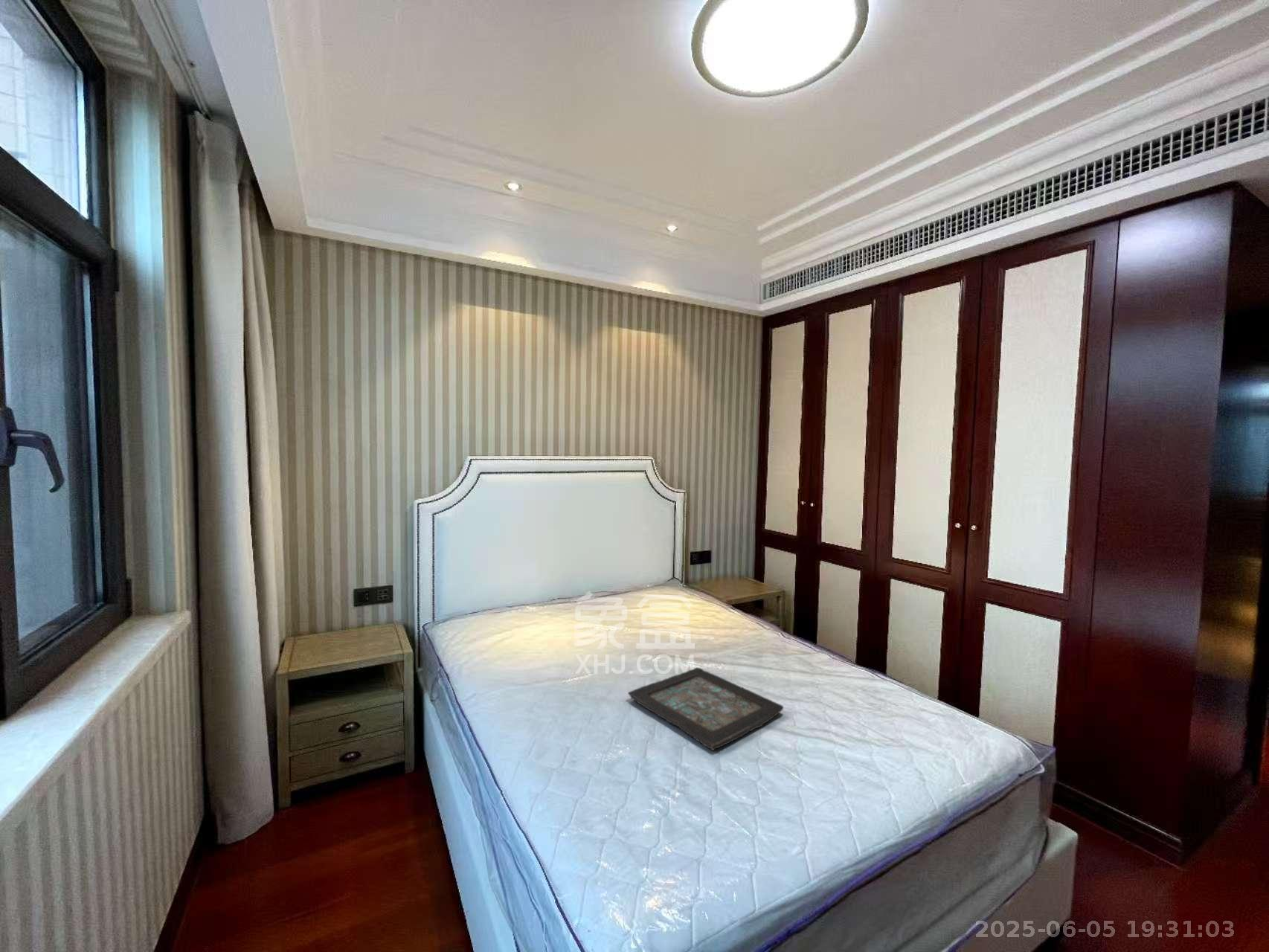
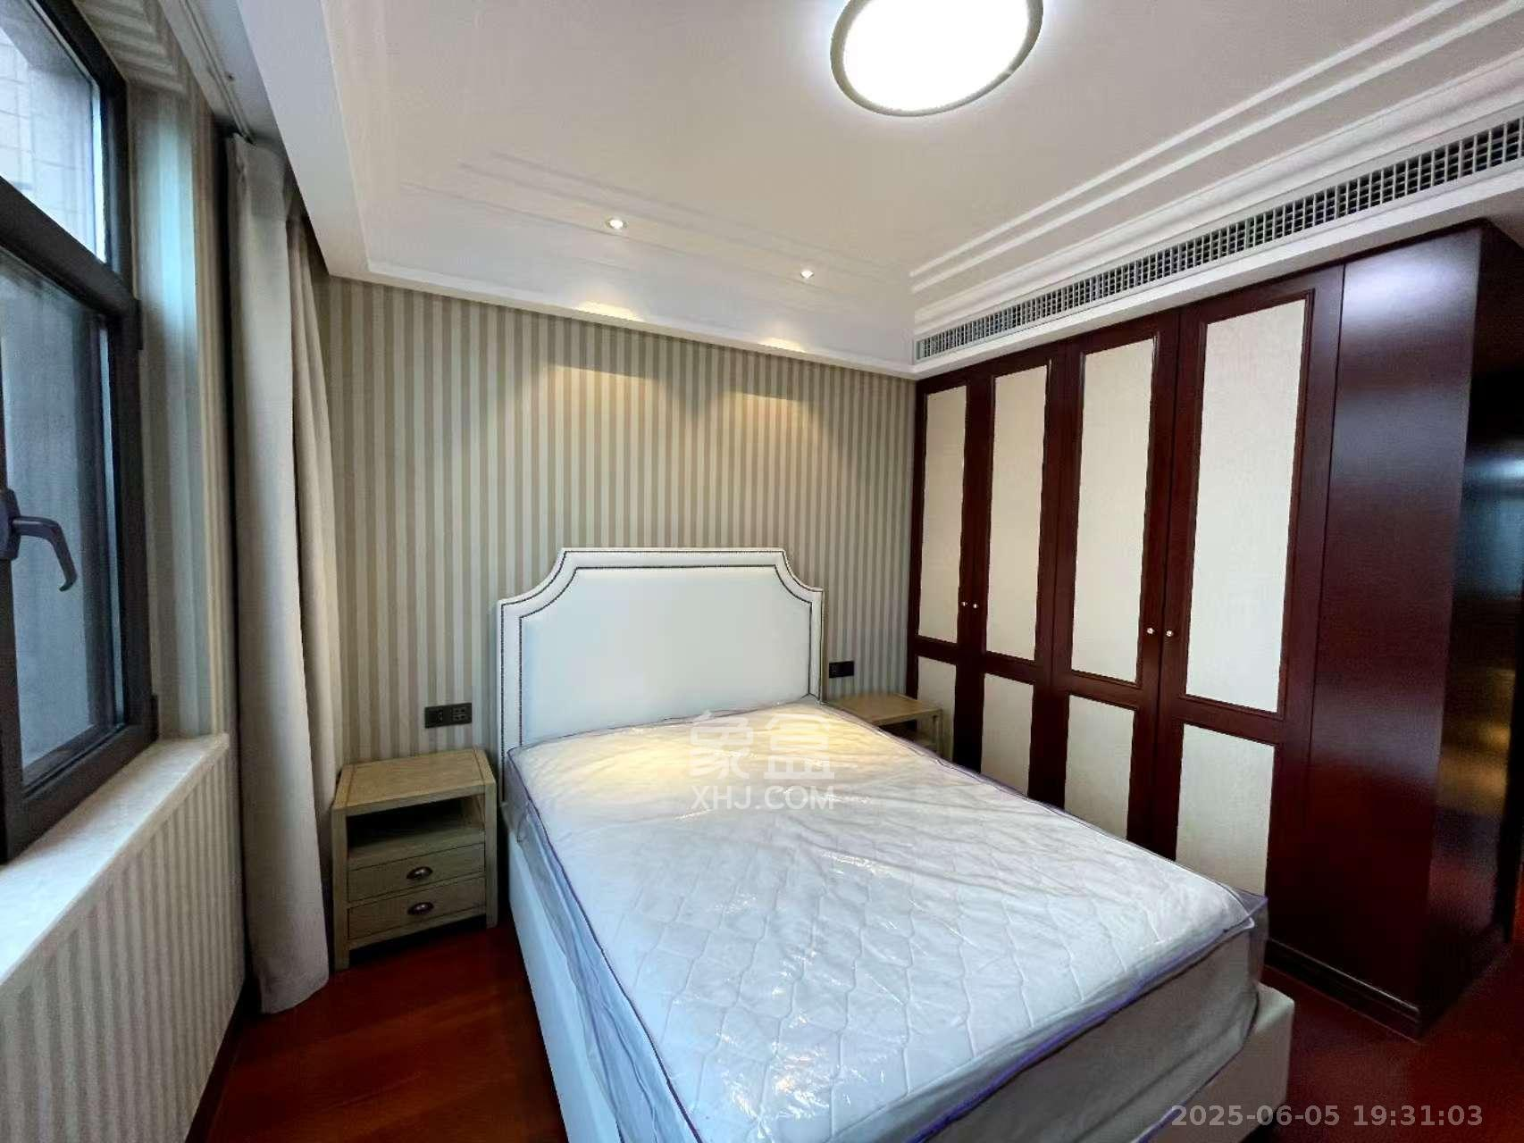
- decorative tray [627,666,785,751]
